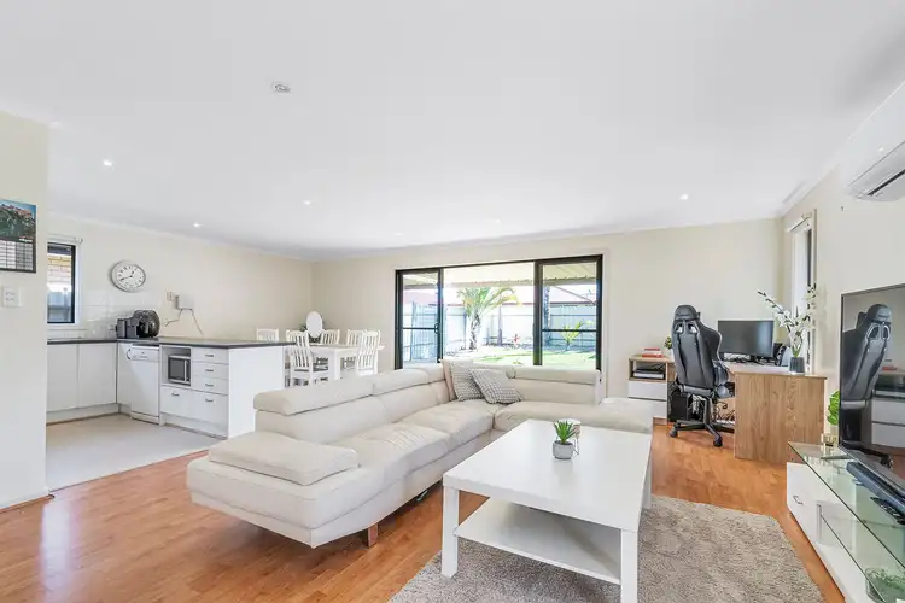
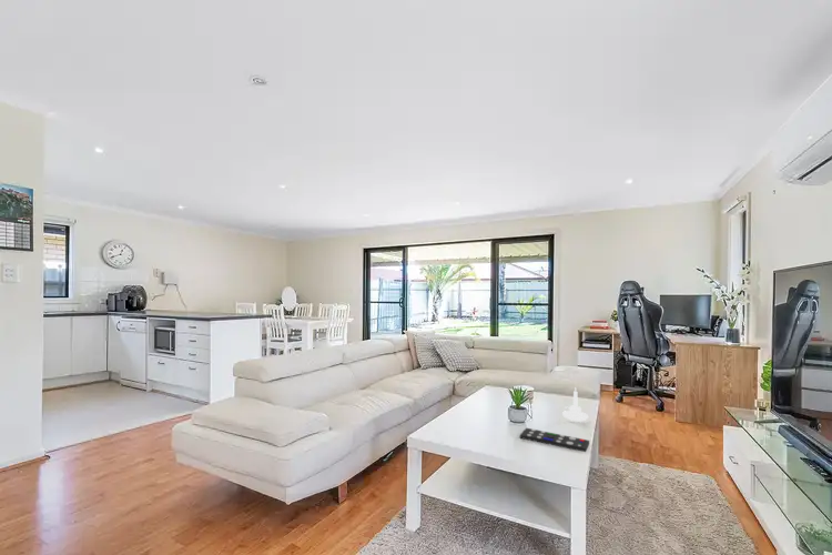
+ candle holder [561,387,589,422]
+ remote control [519,427,590,453]
